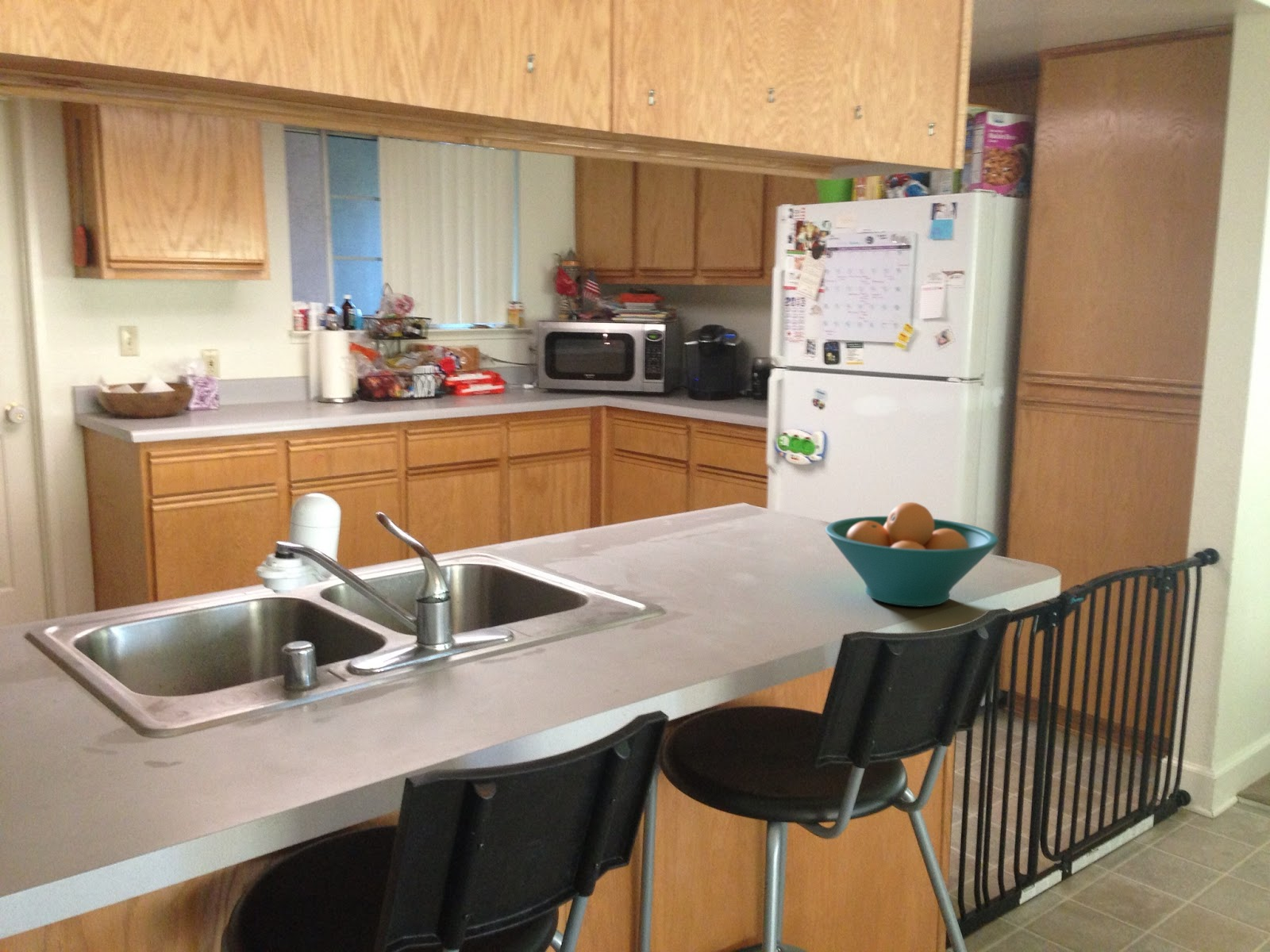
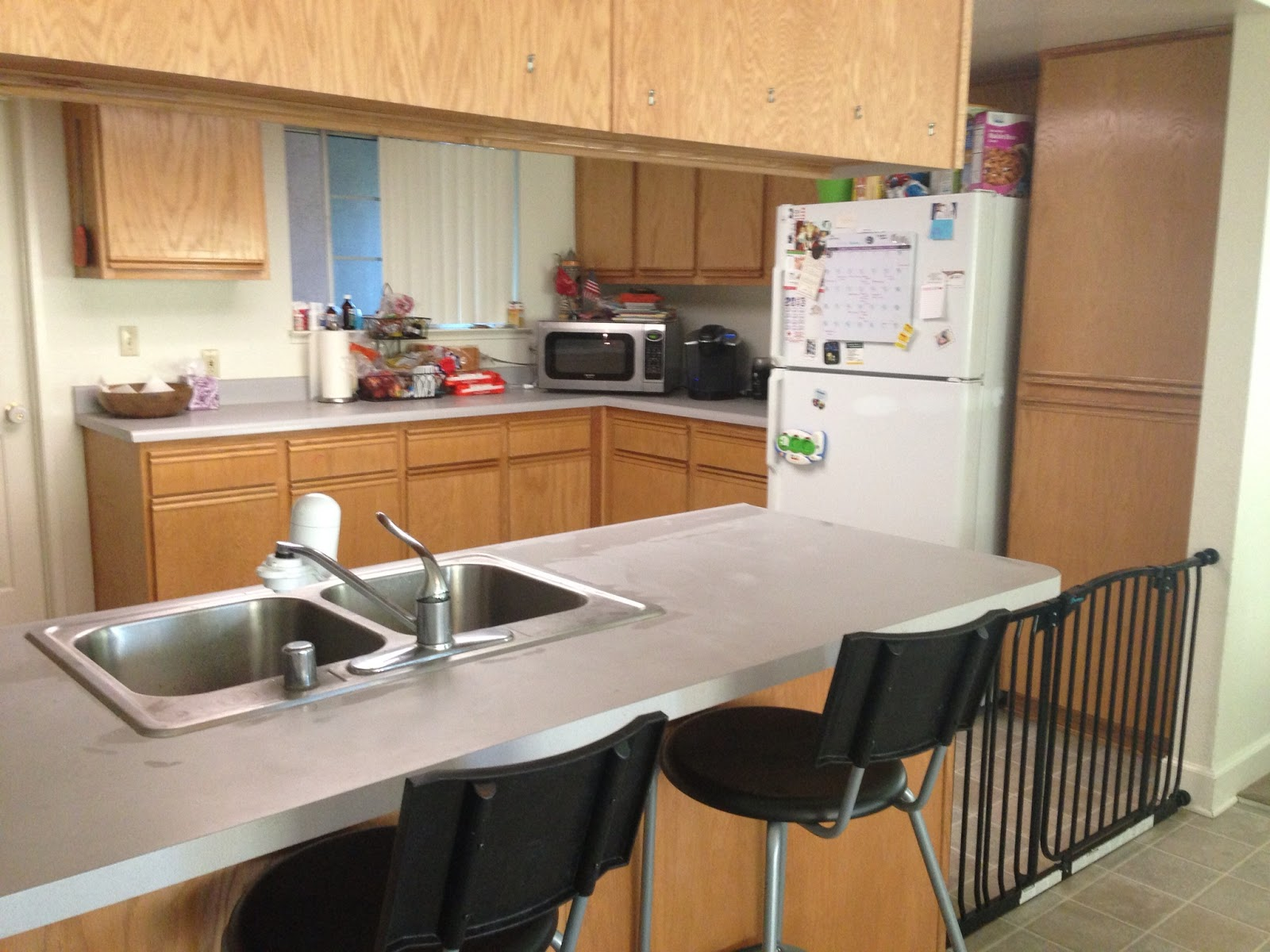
- fruit bowl [825,501,999,608]
